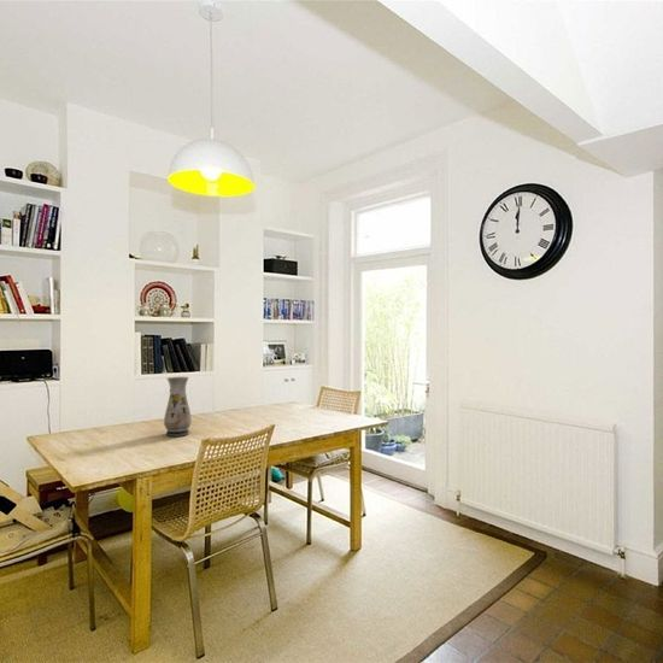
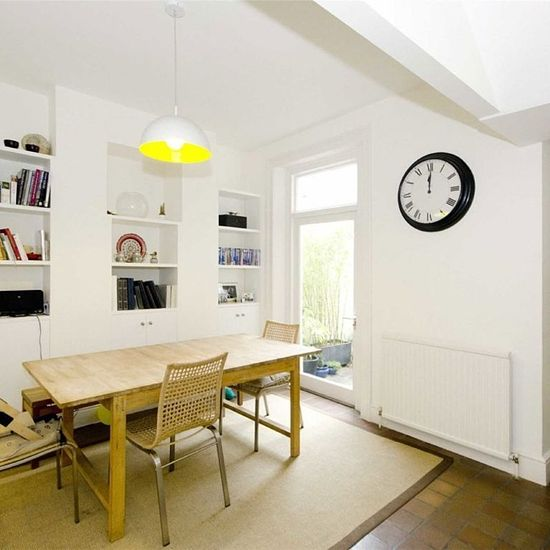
- vase [163,376,193,438]
